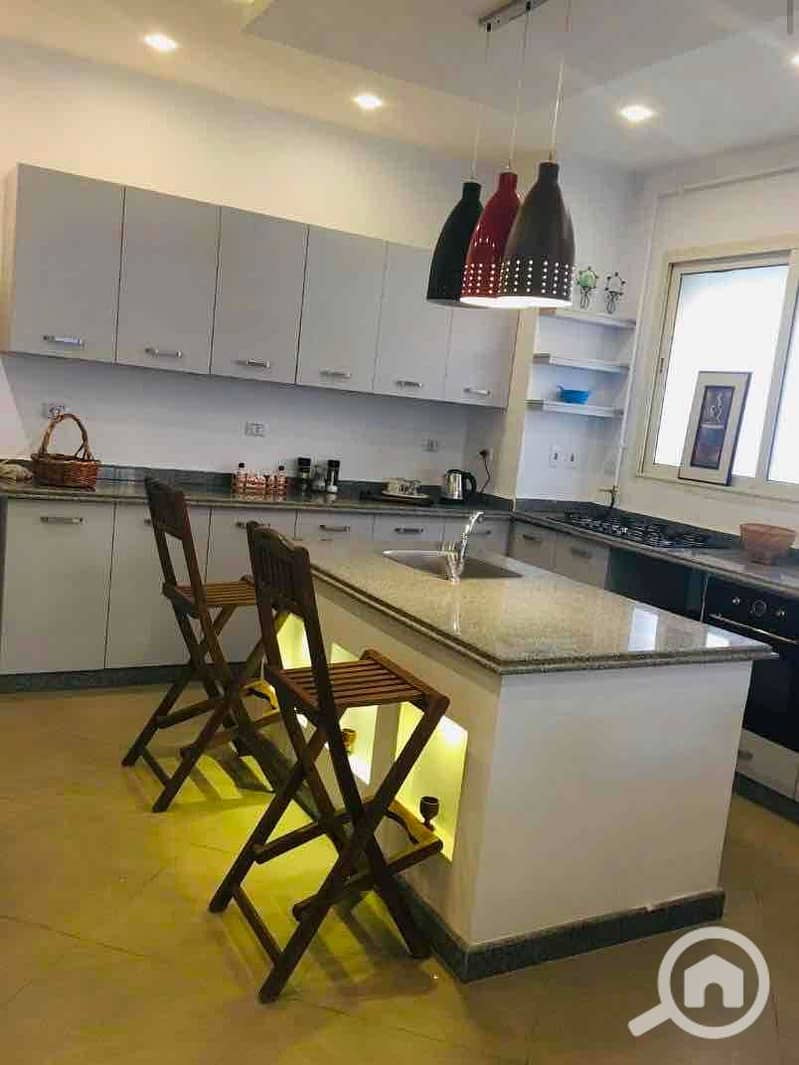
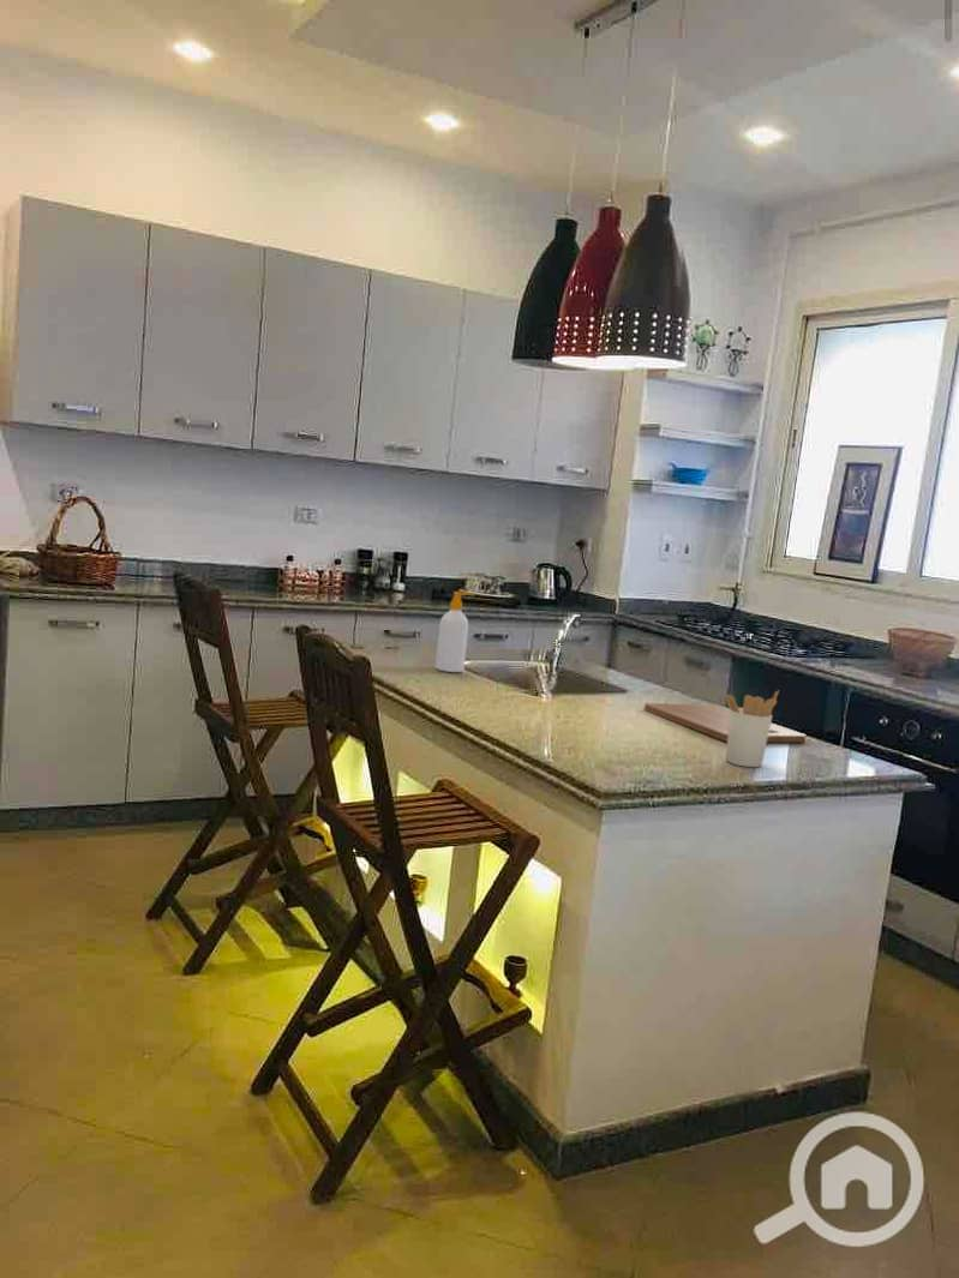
+ soap bottle [434,590,475,673]
+ cutting board [643,702,807,743]
+ utensil holder [723,689,780,768]
